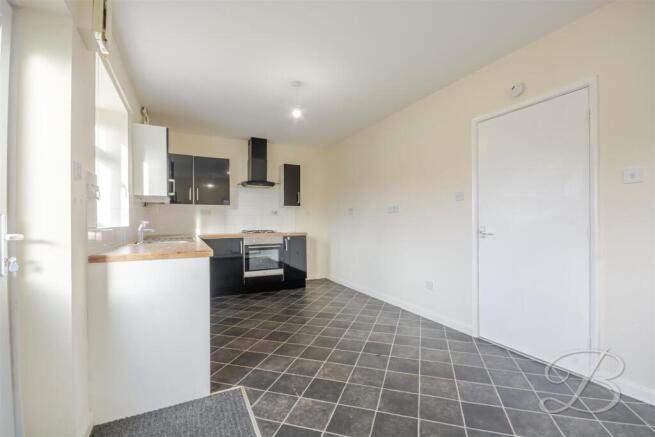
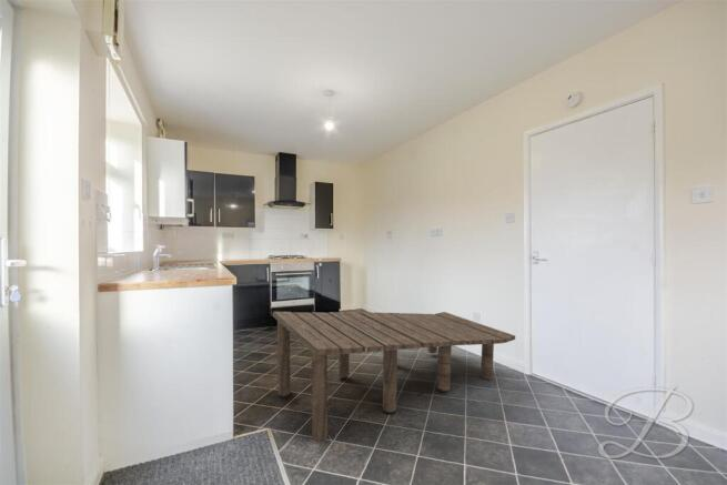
+ dining table [272,311,516,442]
